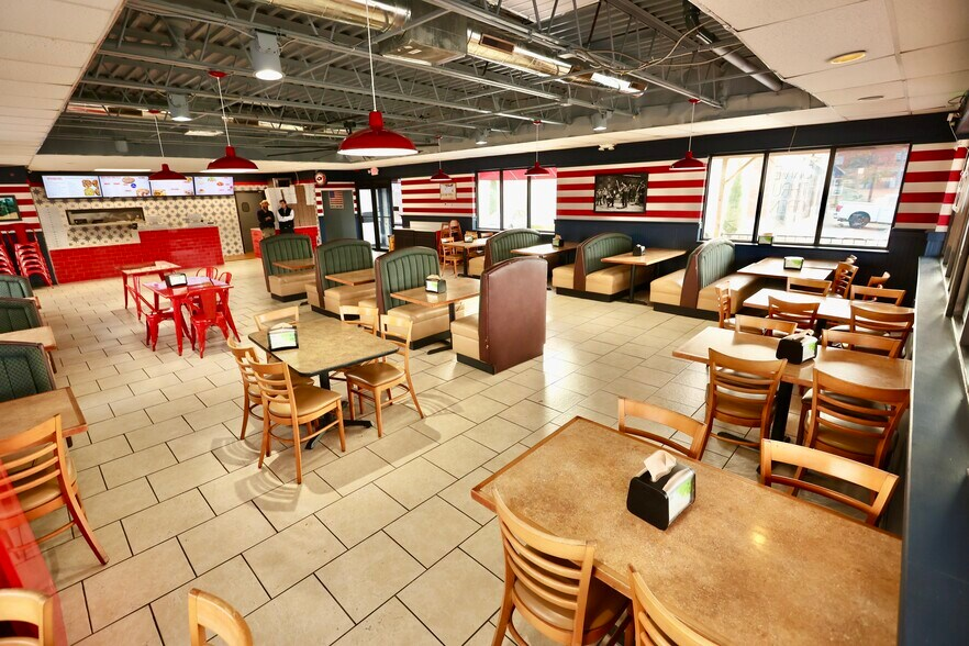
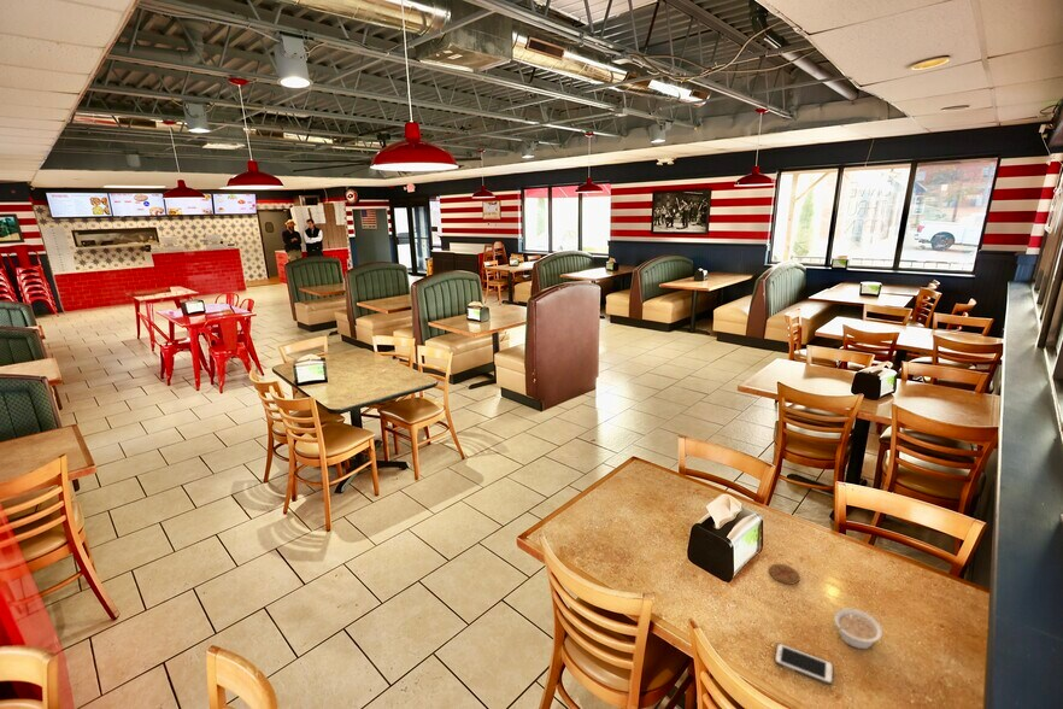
+ cell phone [774,643,834,686]
+ coaster [768,563,801,585]
+ legume [830,608,883,650]
